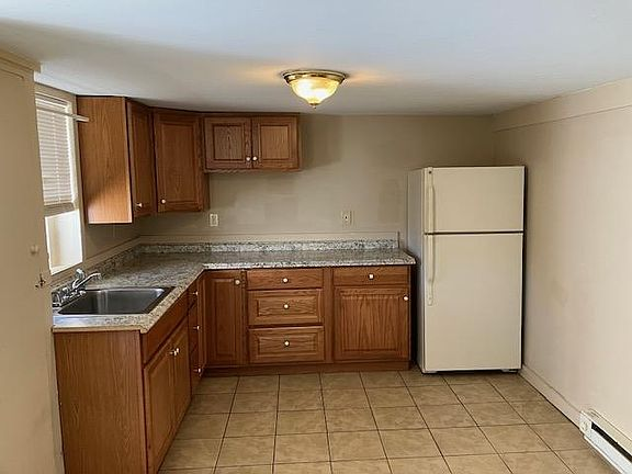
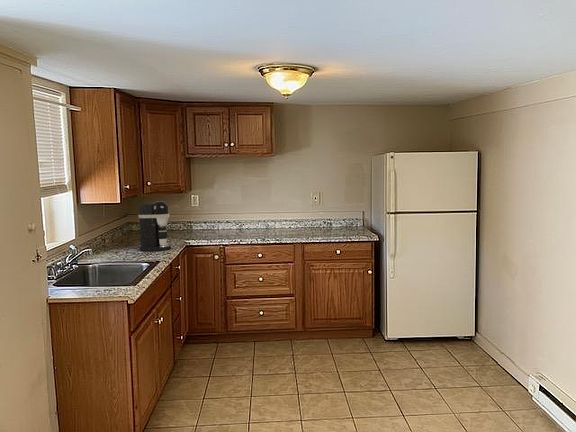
+ coffee maker [138,200,172,252]
